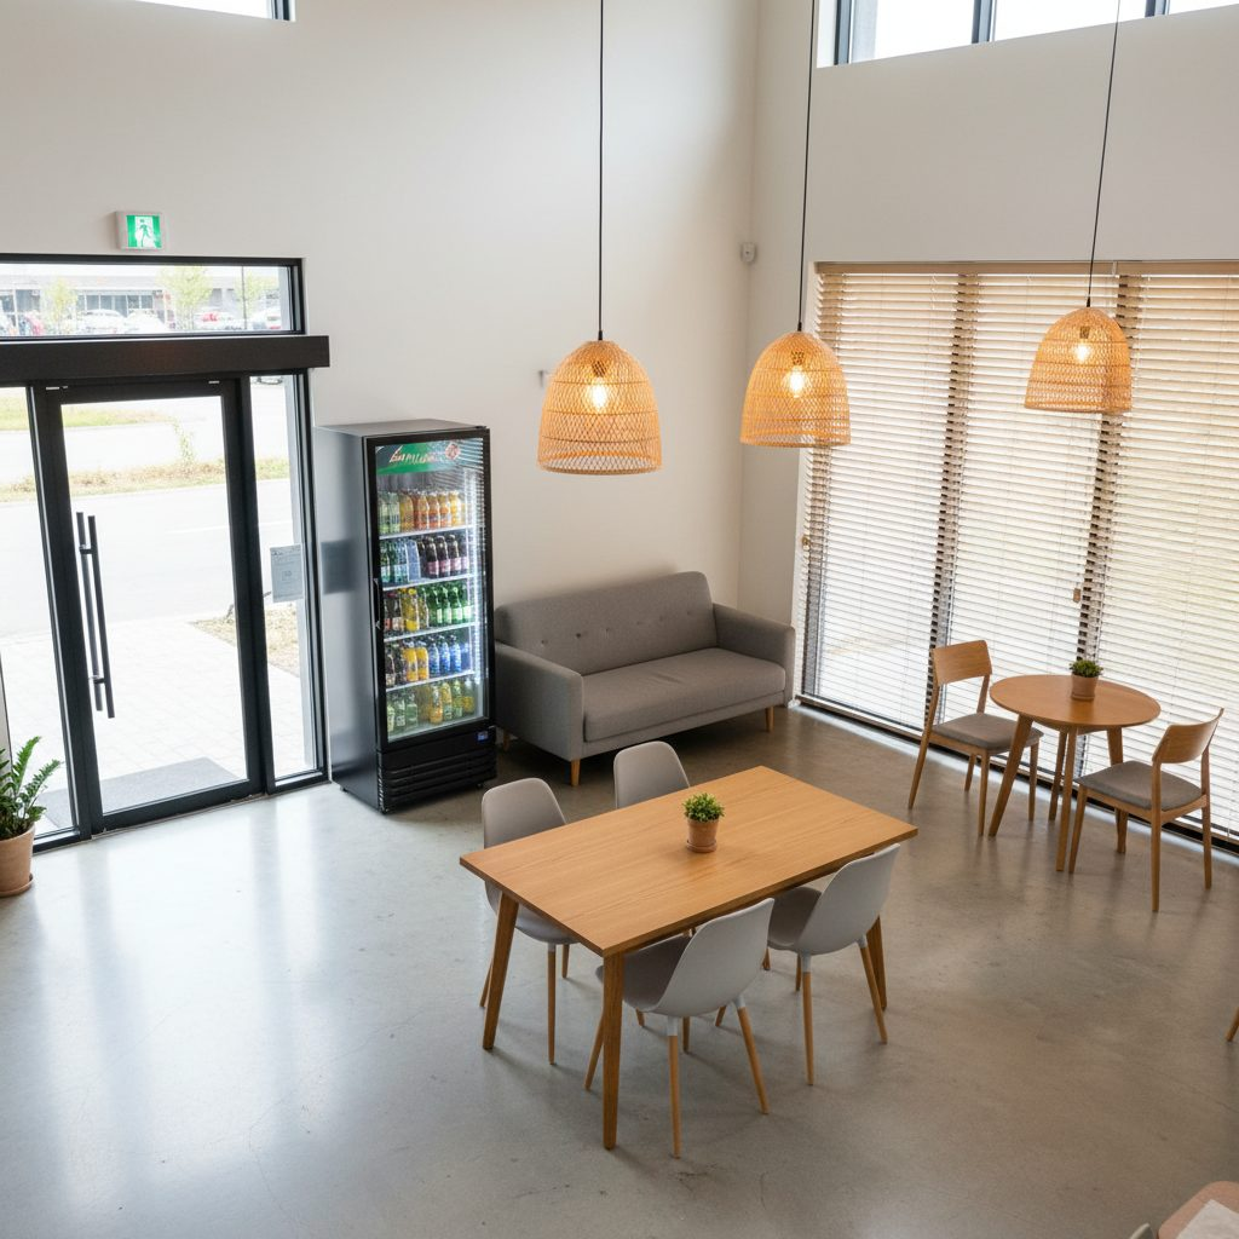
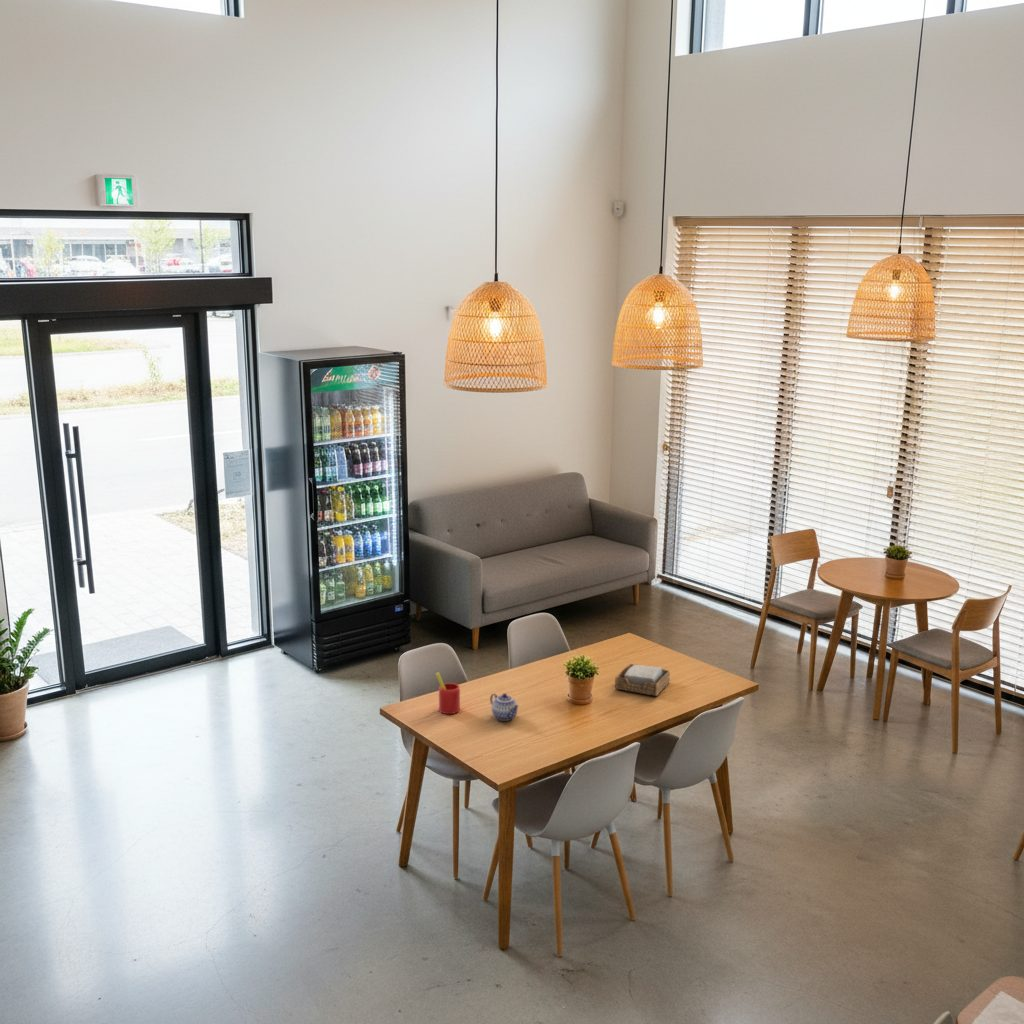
+ straw [435,671,461,715]
+ napkin holder [614,663,671,697]
+ teapot [489,692,520,722]
